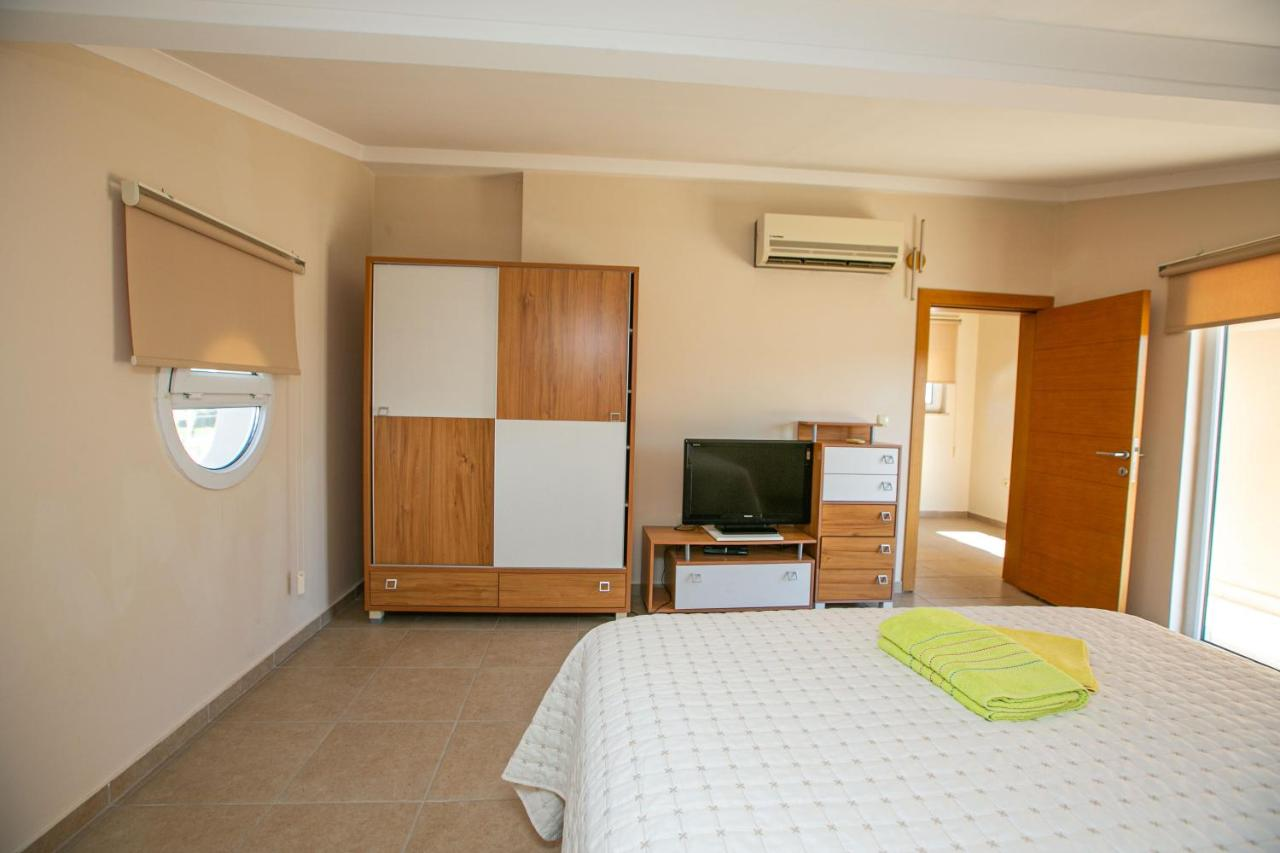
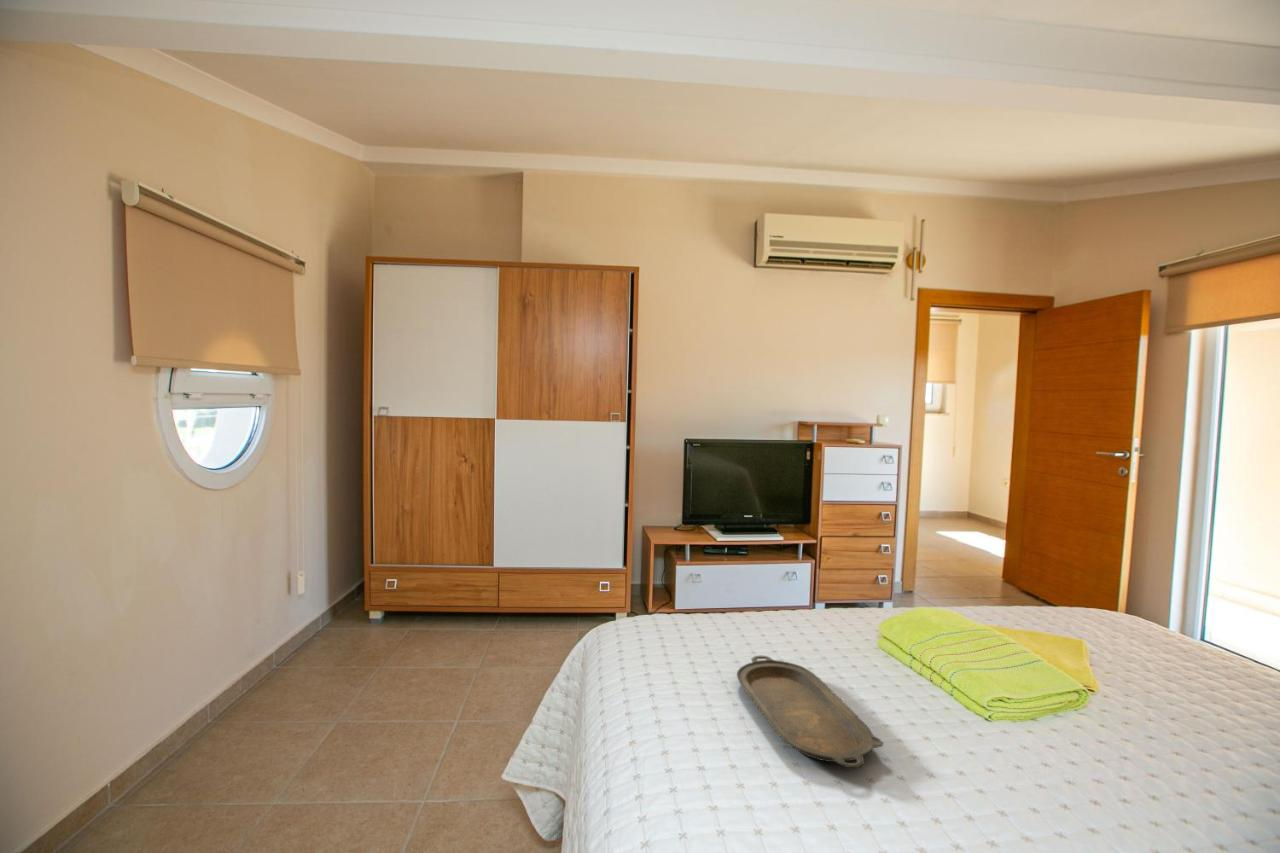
+ serving tray [736,655,884,770]
